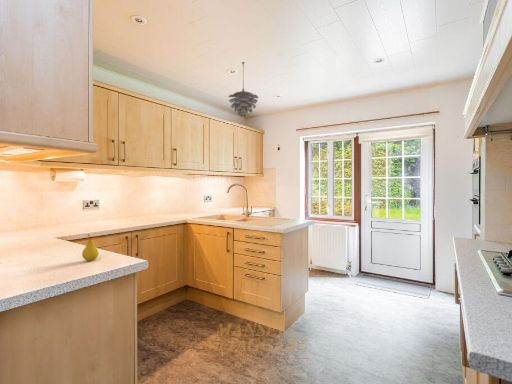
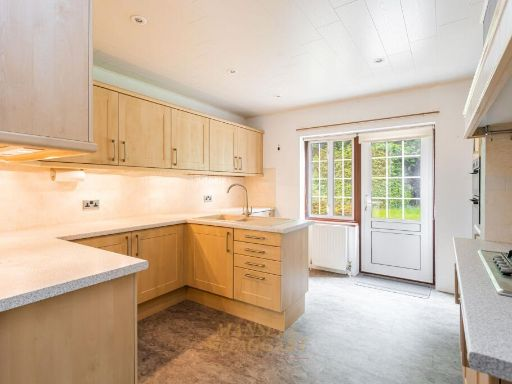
- pendant light [228,61,260,118]
- fruit [81,234,100,262]
